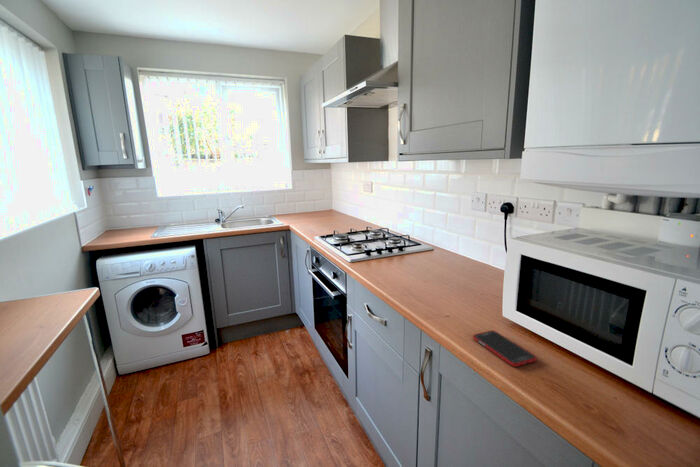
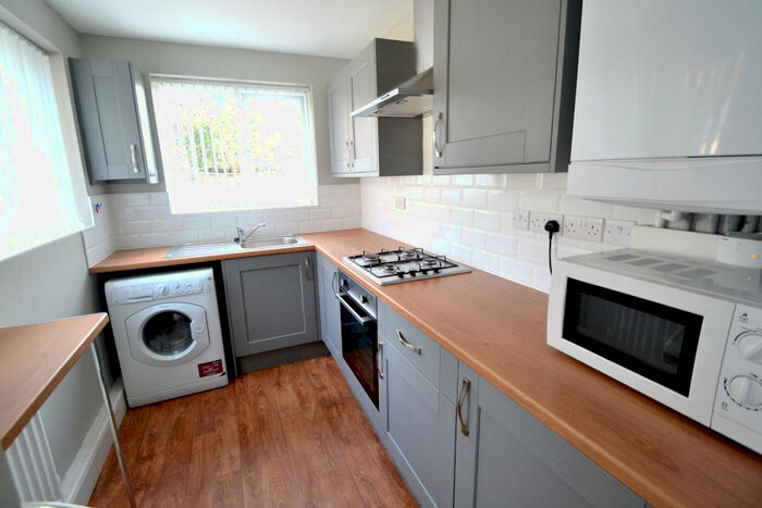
- cell phone [472,329,538,368]
